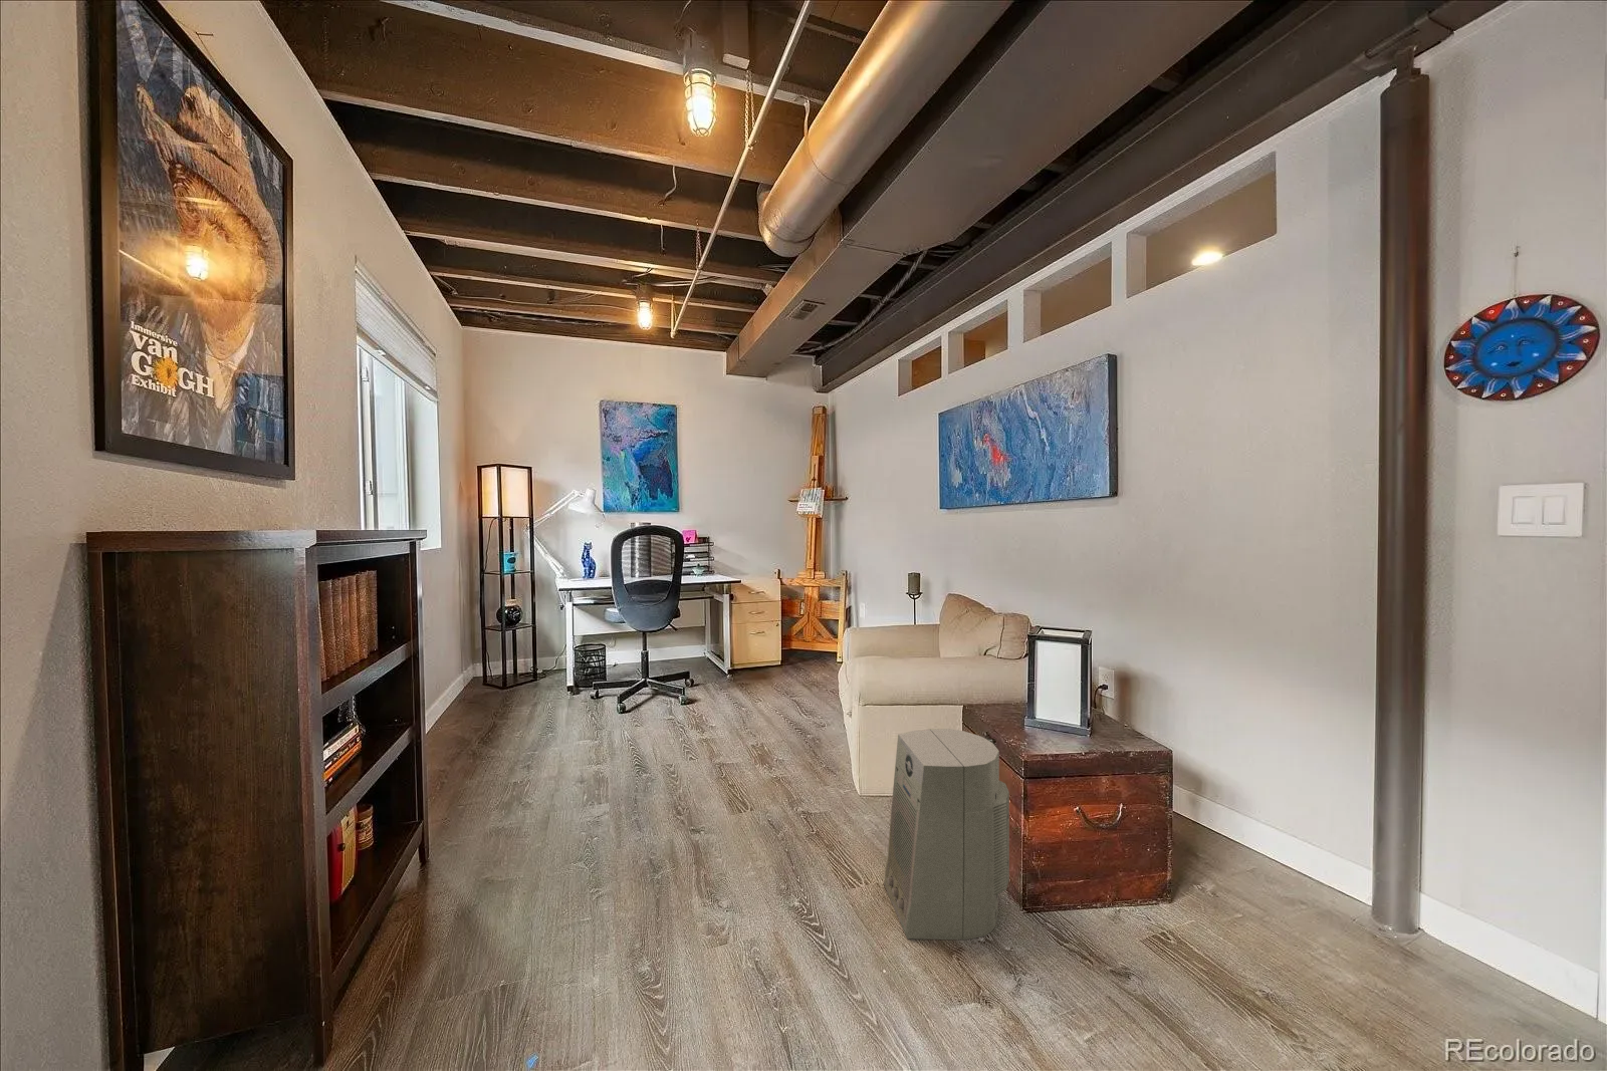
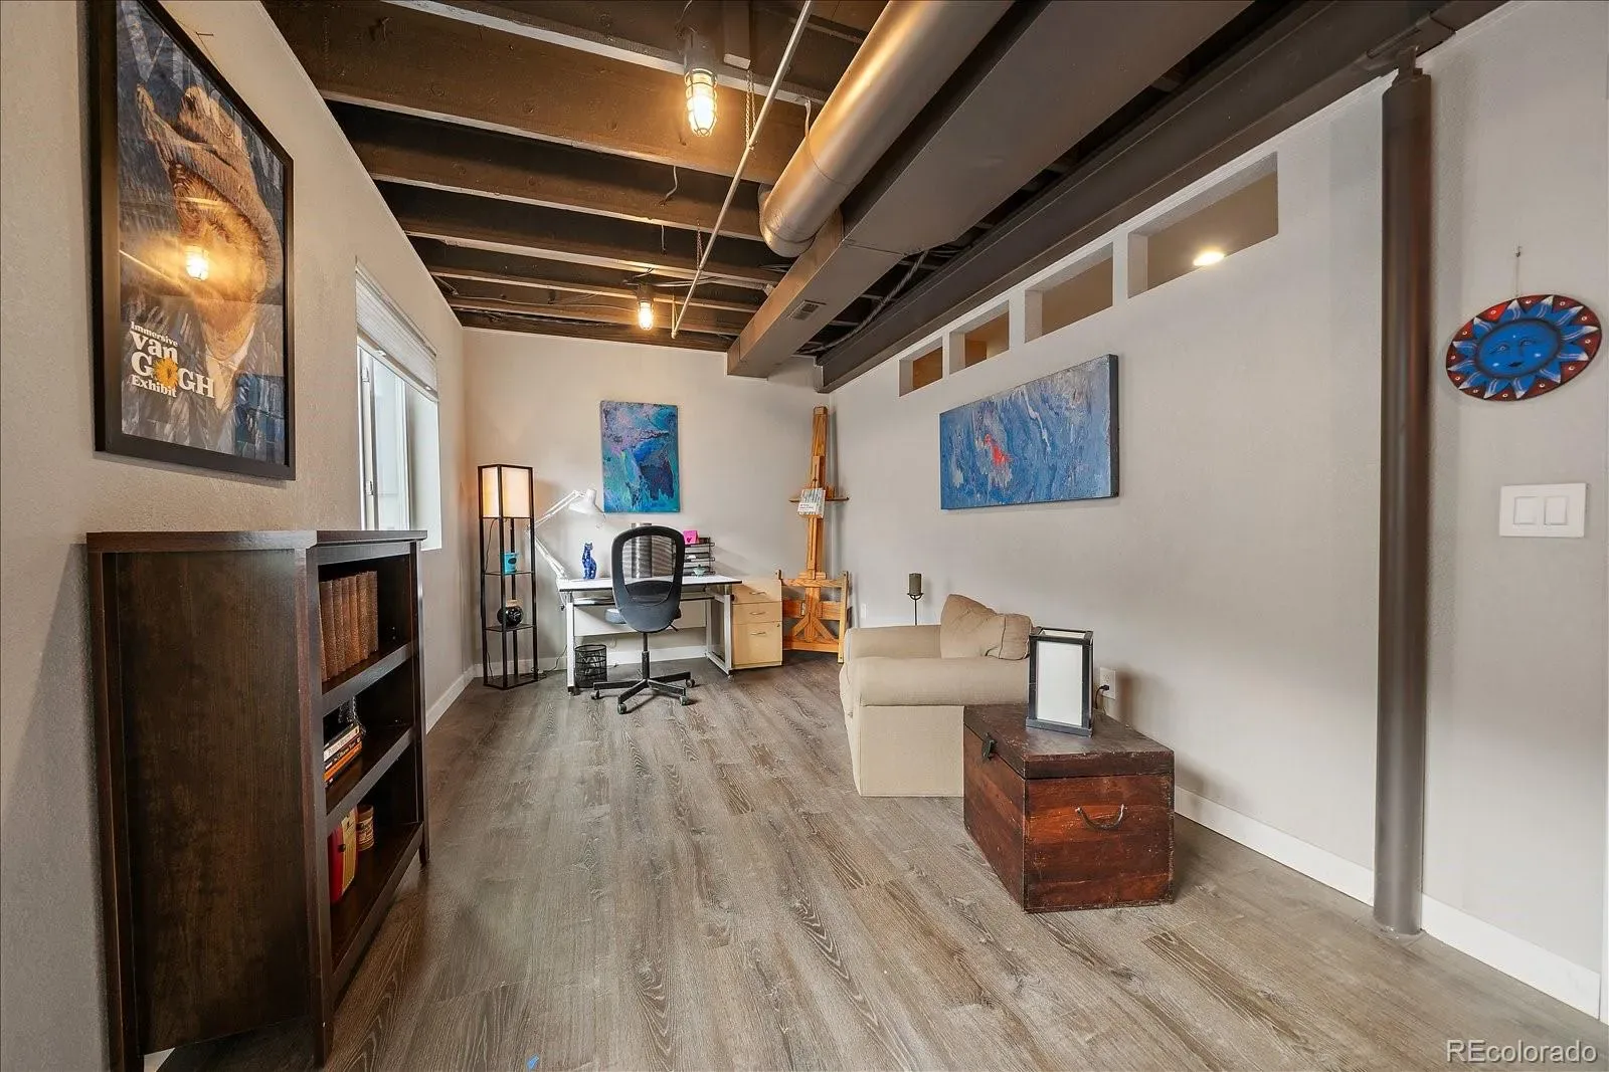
- fan [882,728,1010,941]
